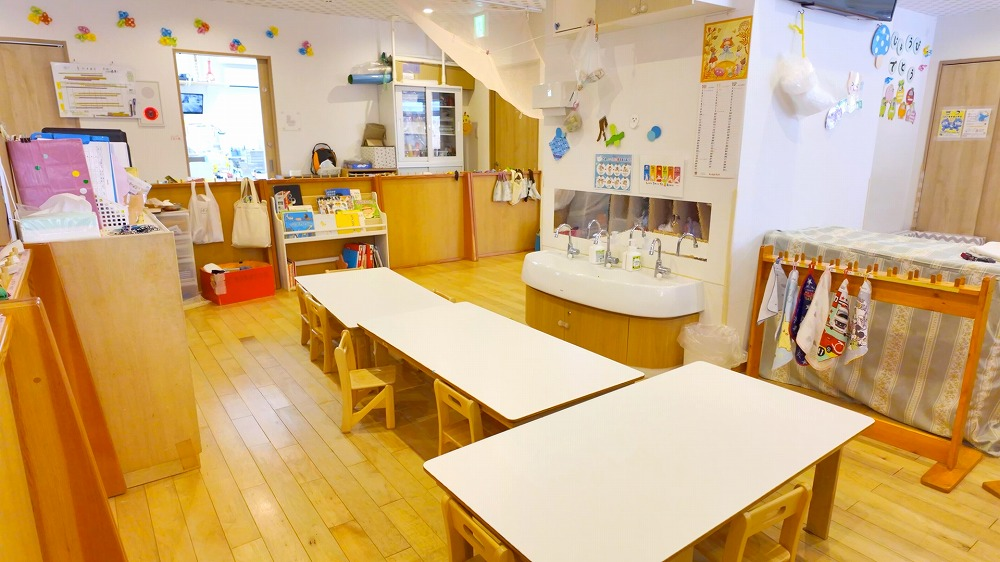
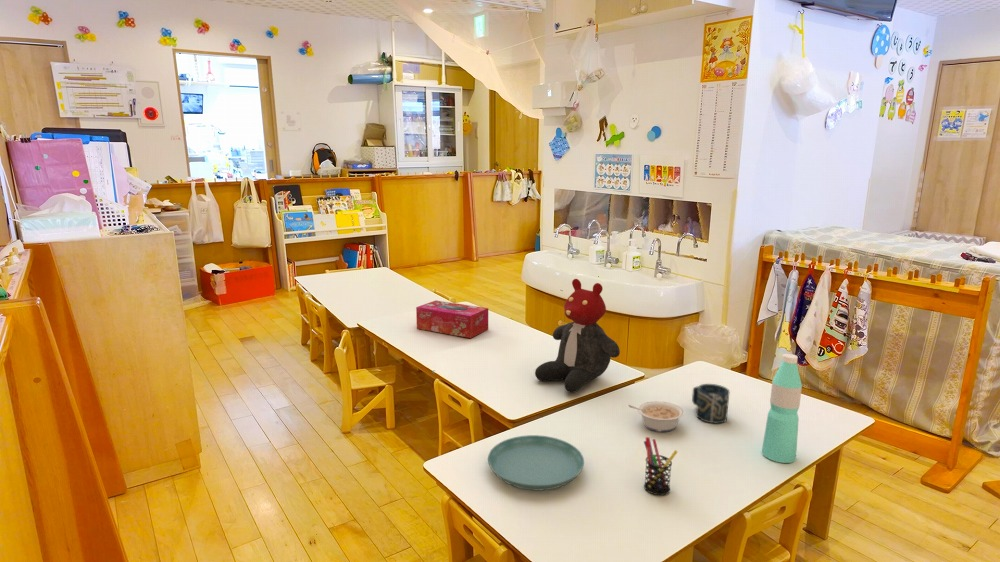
+ teddy bear [534,278,621,393]
+ legume [628,400,685,433]
+ cup [691,383,731,424]
+ tissue box [415,299,489,339]
+ pen holder [643,436,679,496]
+ saucer [487,434,585,491]
+ water bottle [761,353,803,464]
